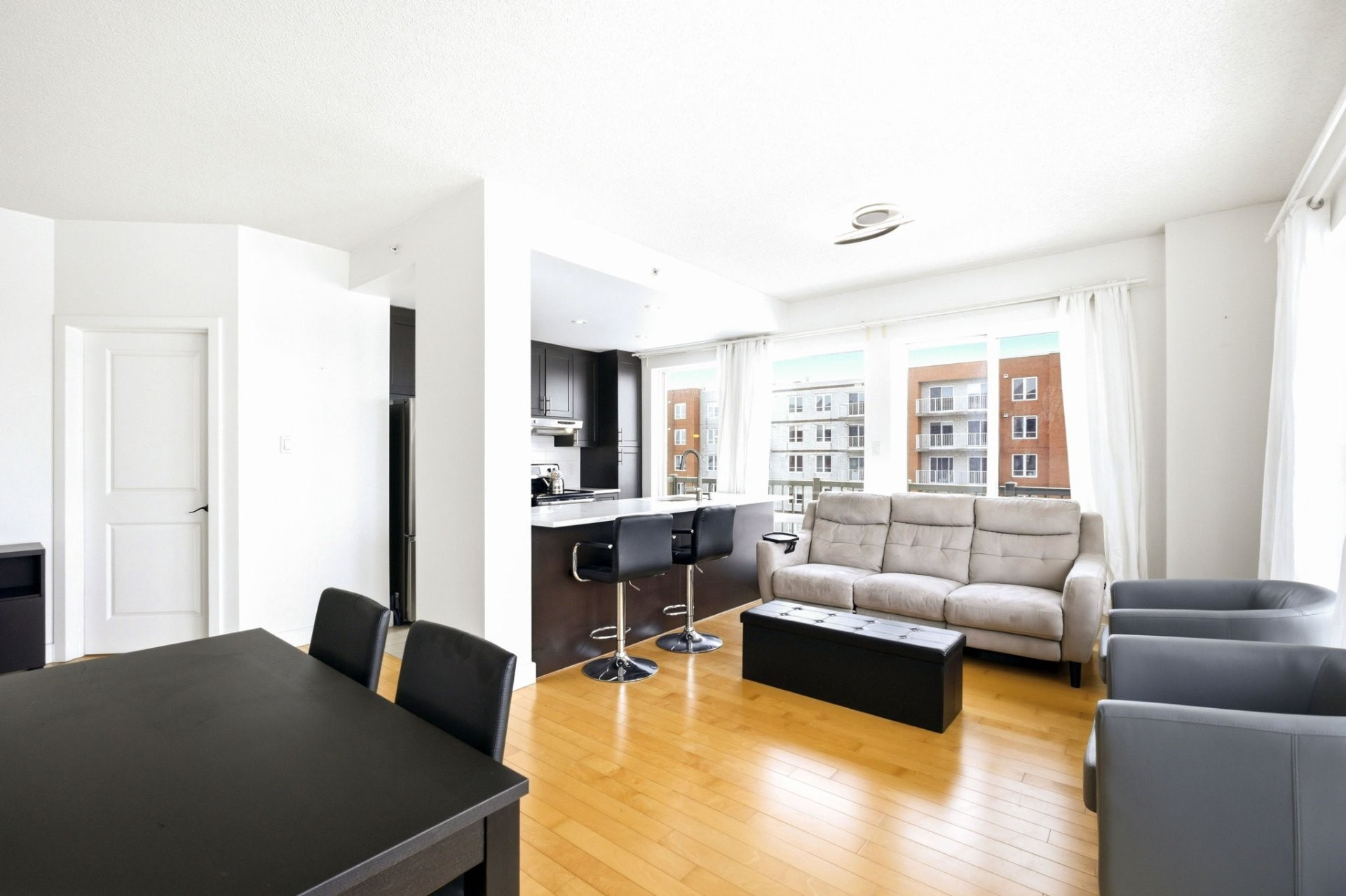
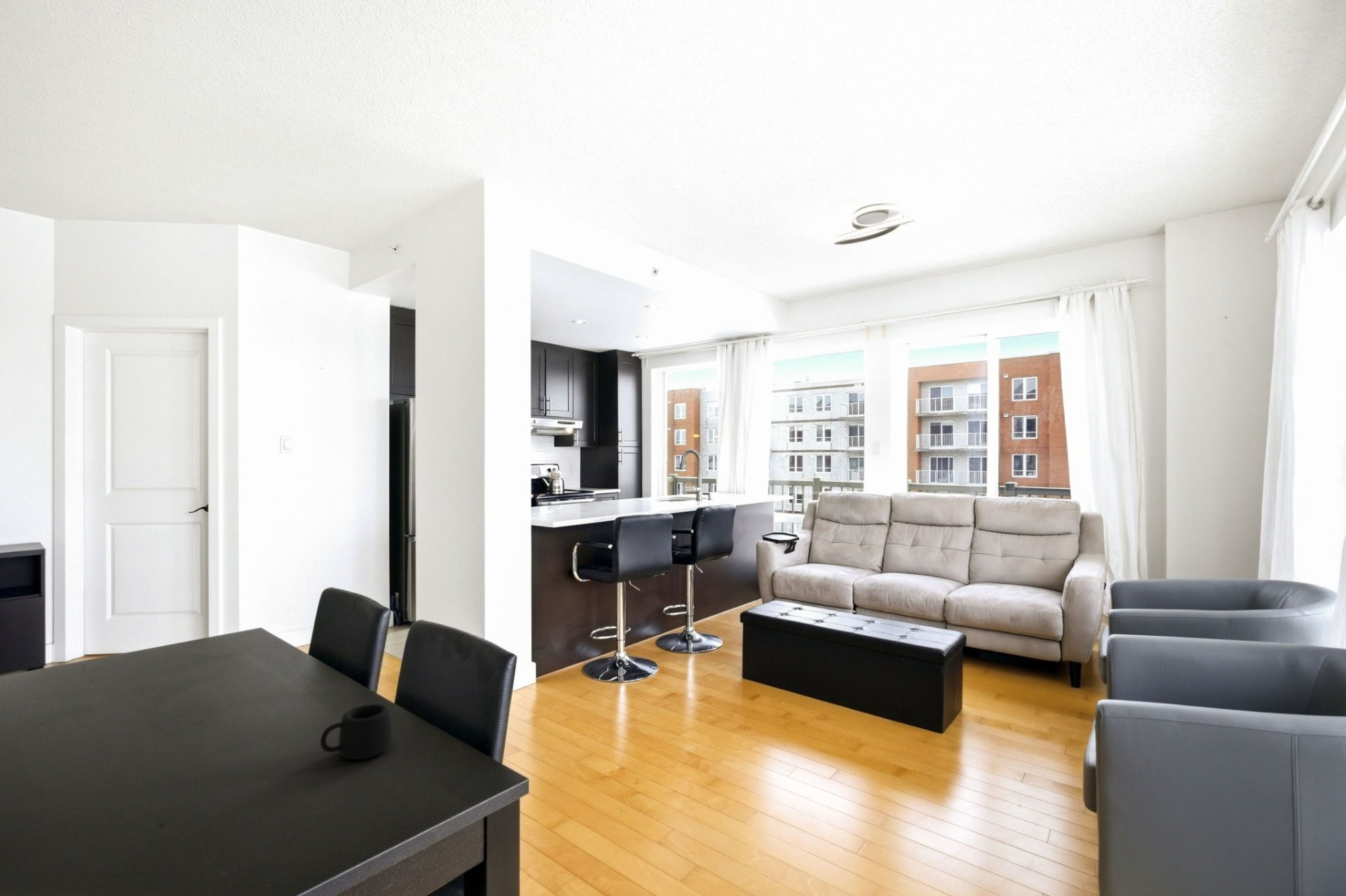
+ mug [320,703,395,760]
